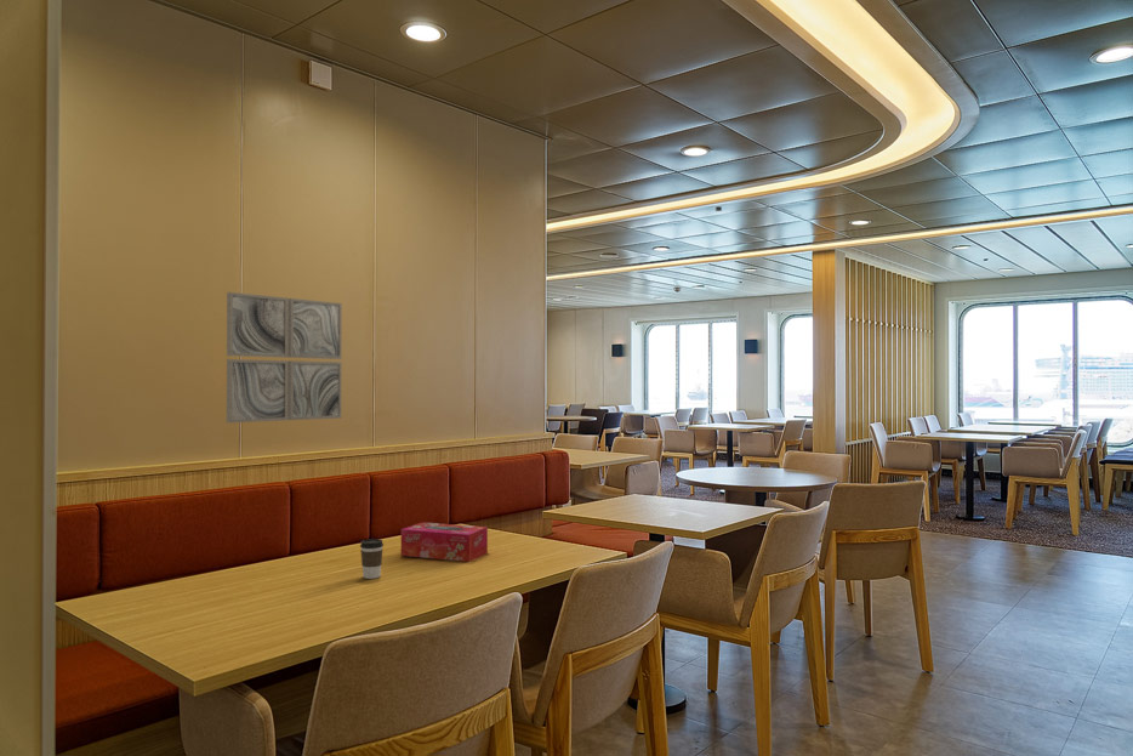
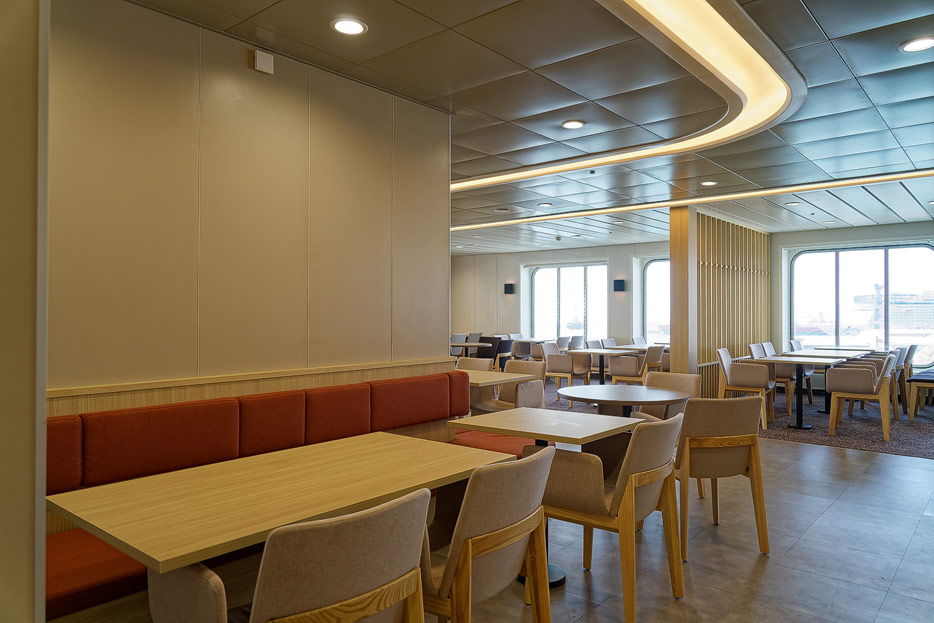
- coffee cup [359,538,385,580]
- tissue box [400,522,489,563]
- wall art [226,291,343,424]
